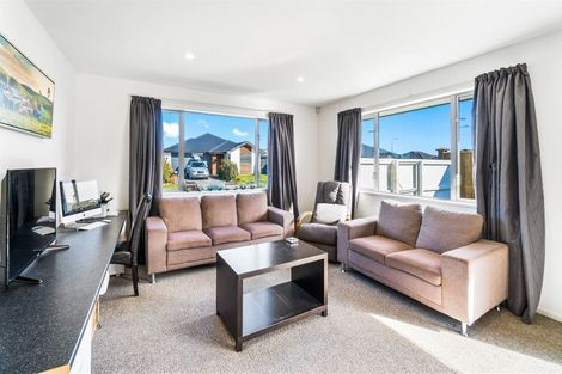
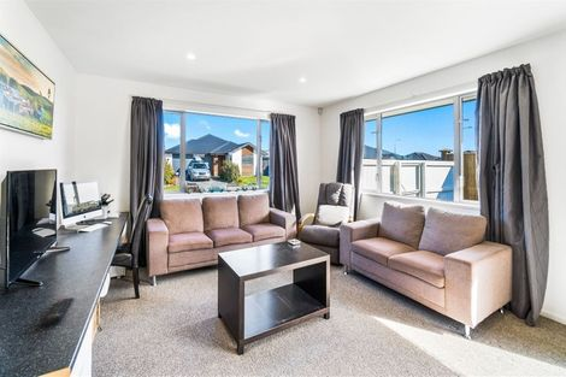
+ remote control [41,296,75,326]
